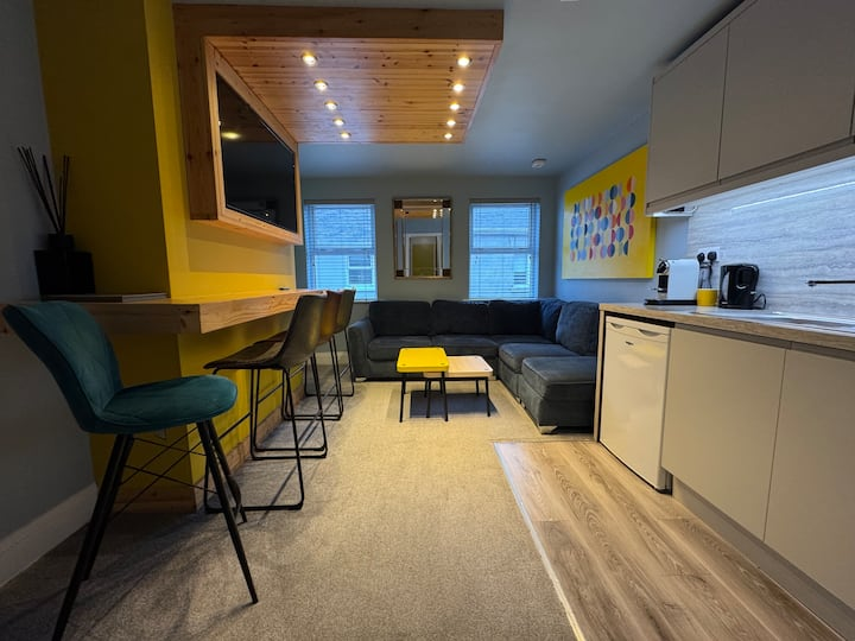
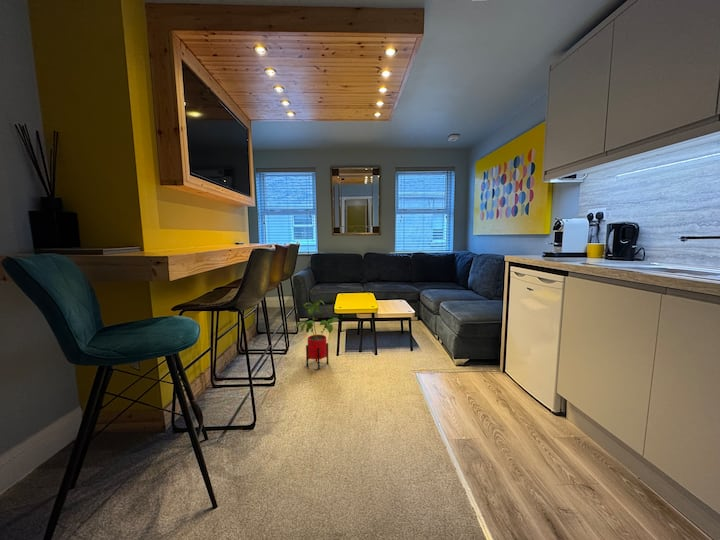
+ house plant [294,300,341,371]
